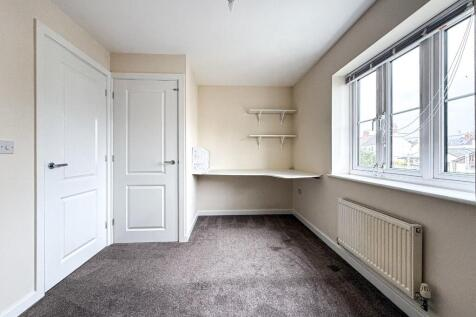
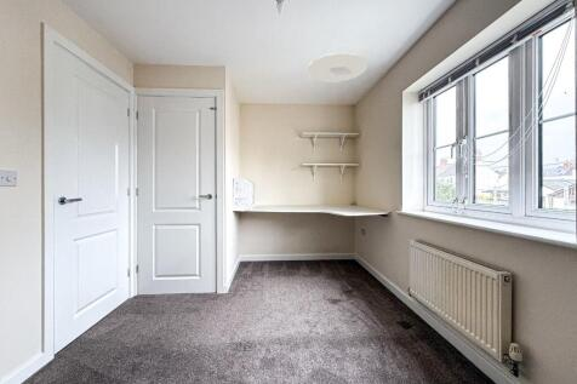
+ ceiling light [305,52,369,84]
